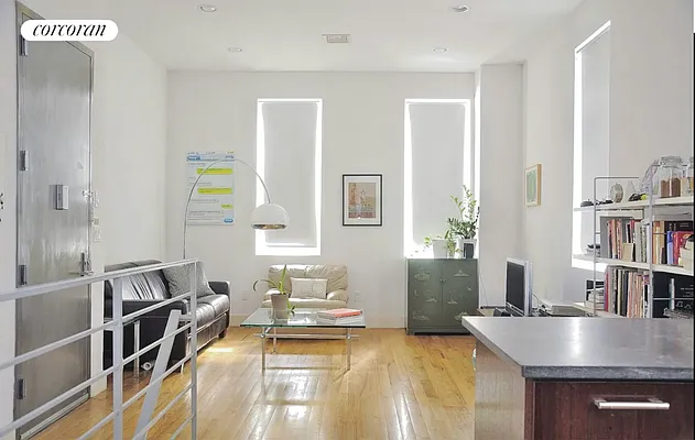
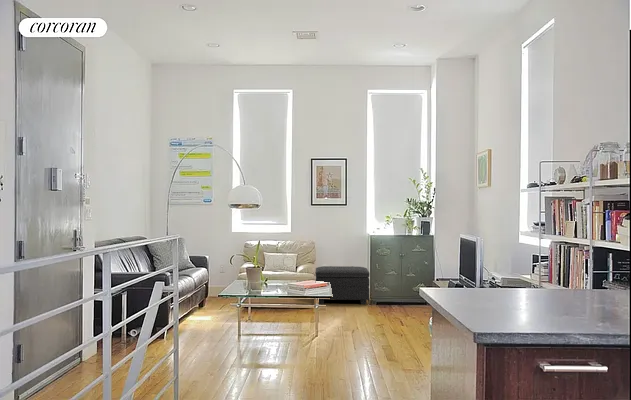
+ footstool [315,265,371,305]
